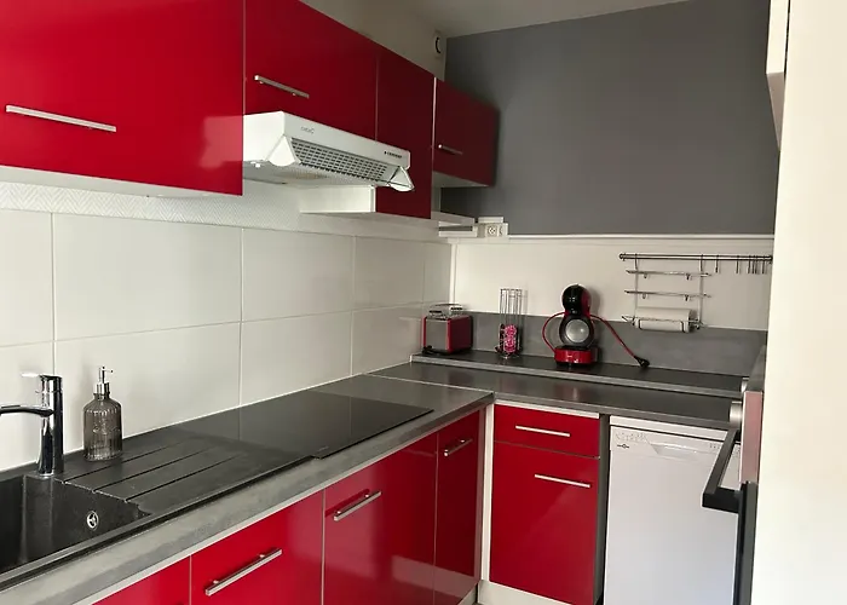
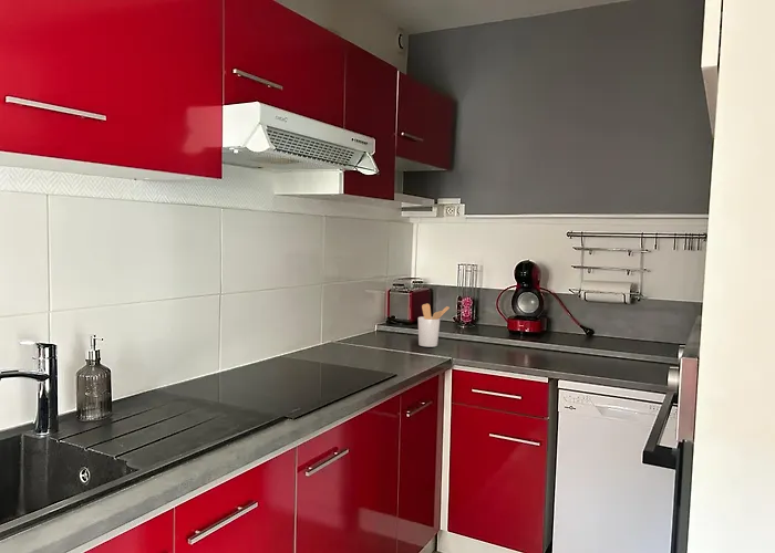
+ utensil holder [417,302,451,348]
